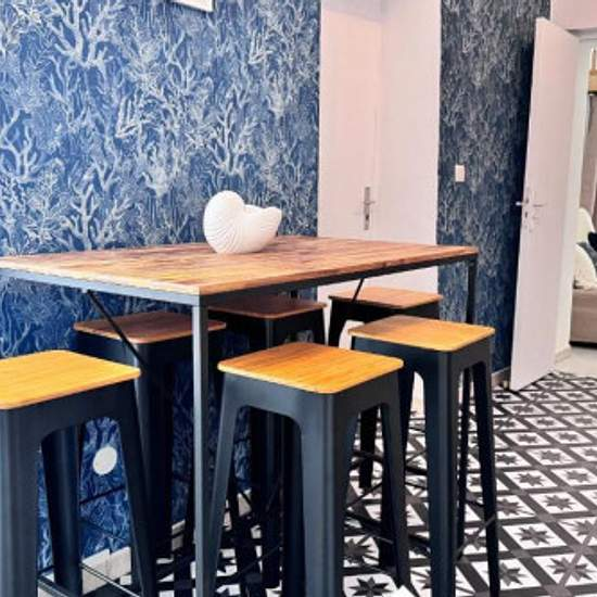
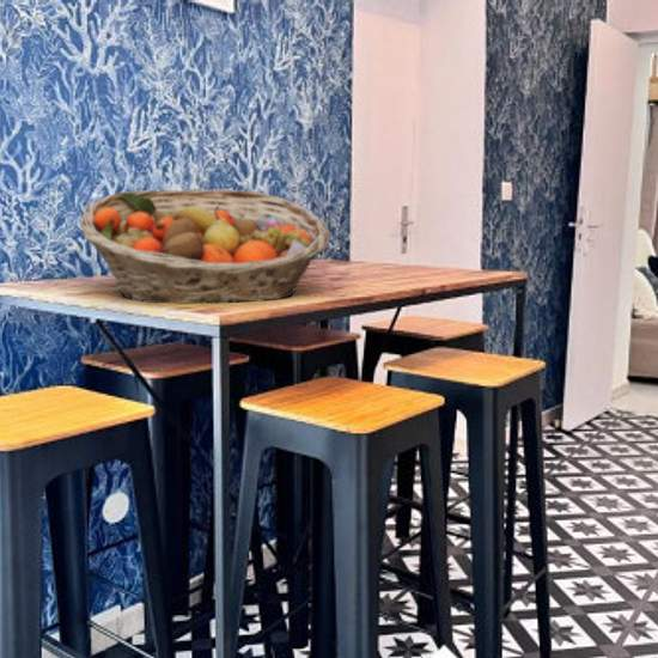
+ fruit basket [79,188,331,305]
